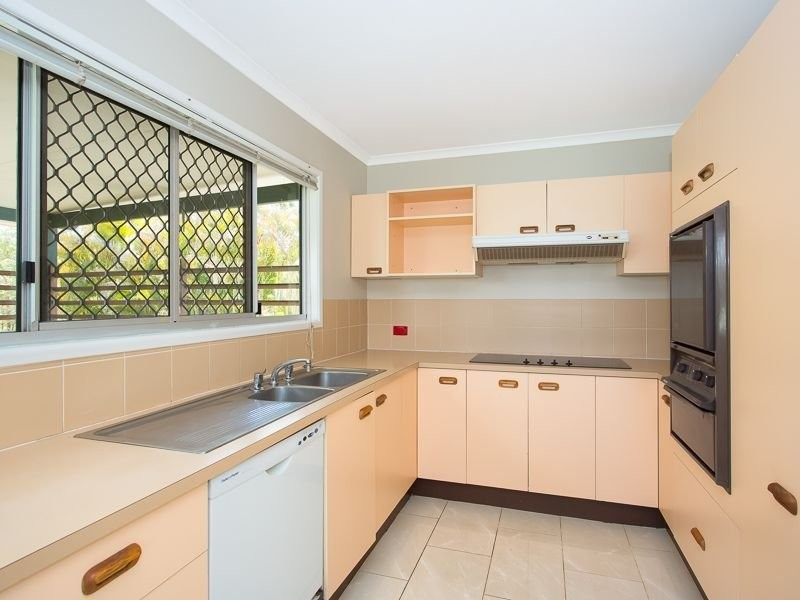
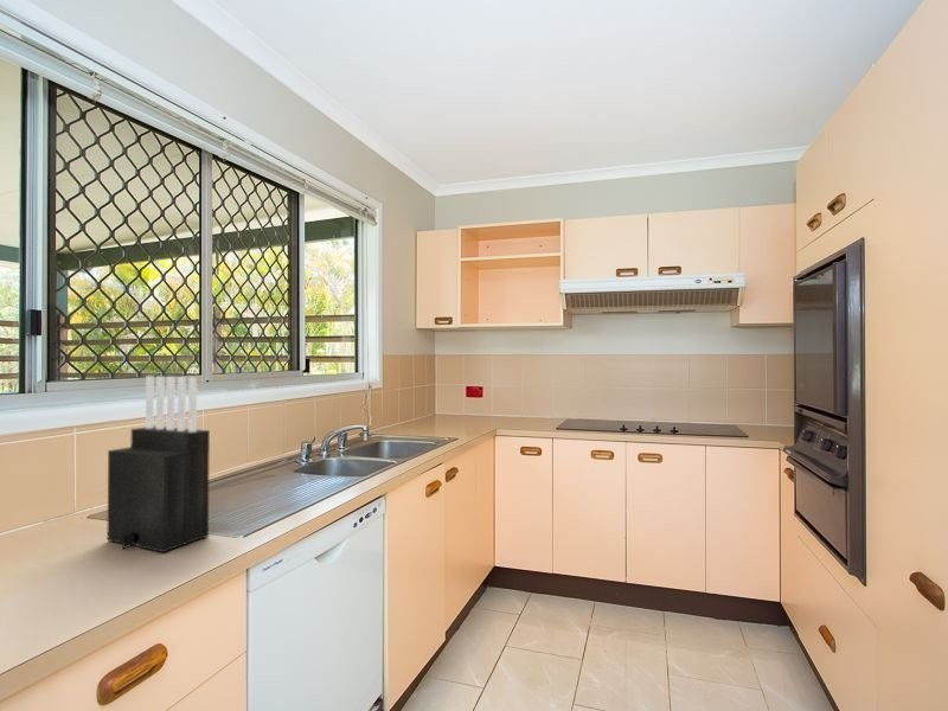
+ knife block [107,374,211,553]
